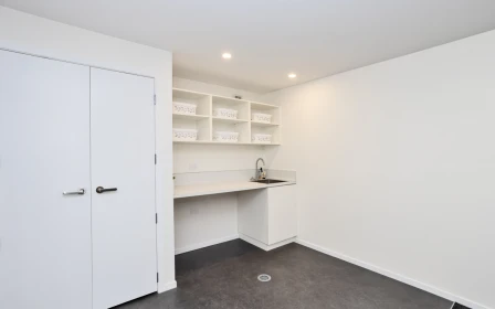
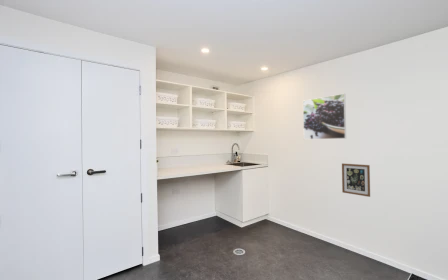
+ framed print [302,93,347,140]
+ wall art [341,162,371,198]
